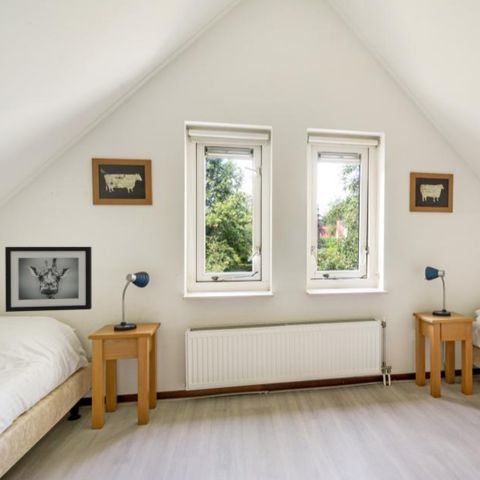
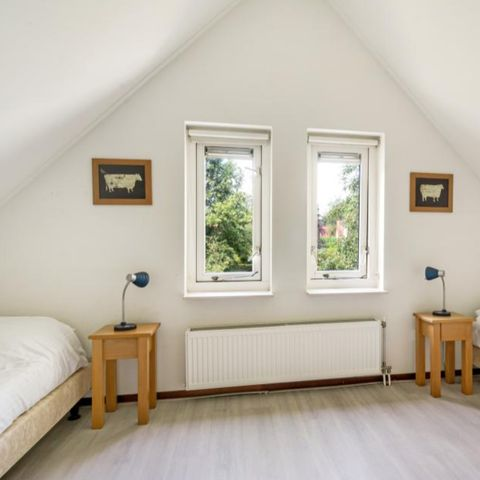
- wall art [4,246,93,313]
